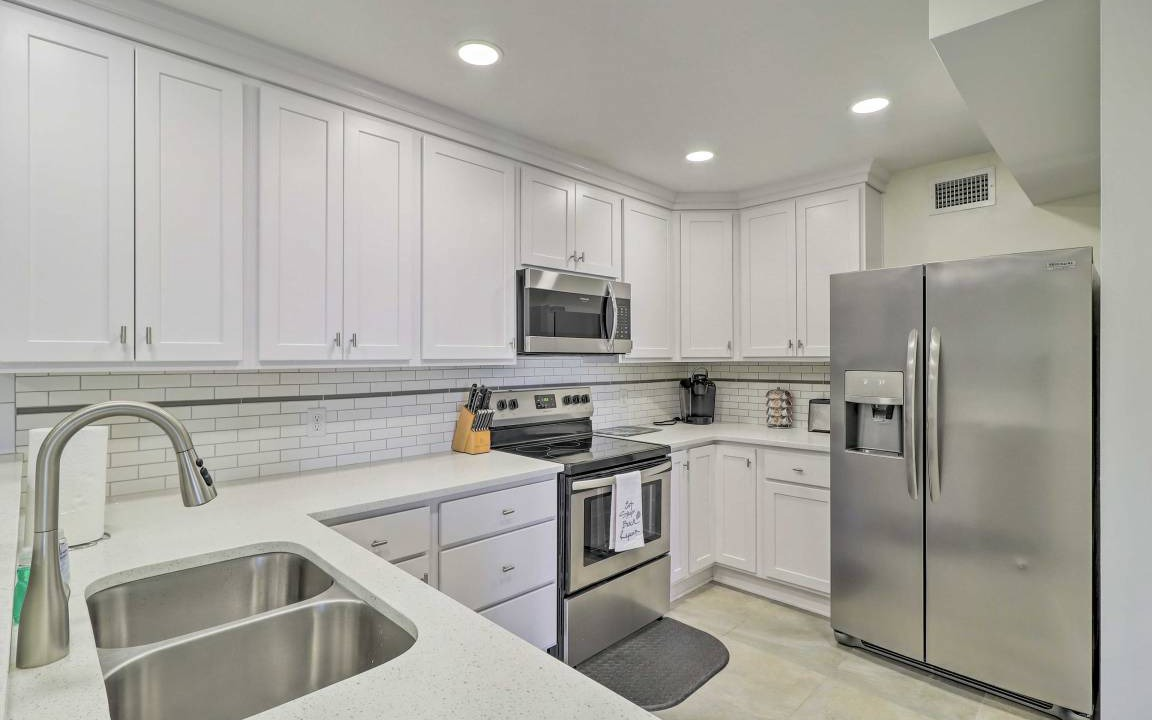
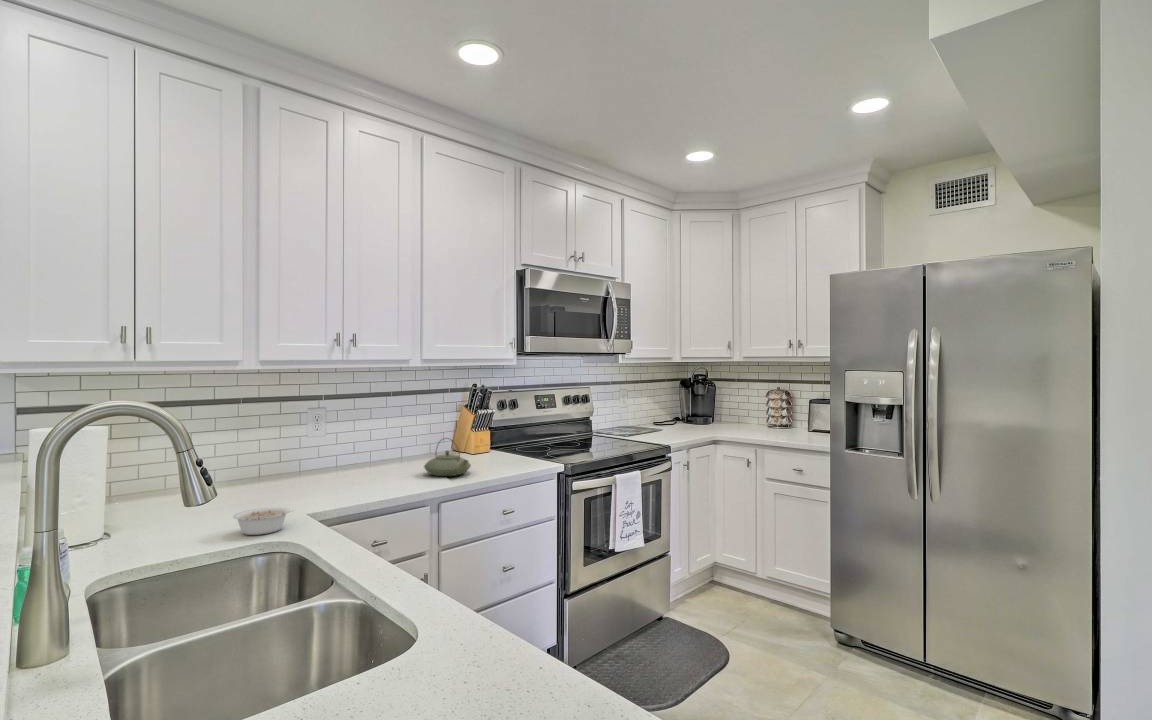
+ legume [232,506,295,536]
+ teapot [423,437,472,477]
